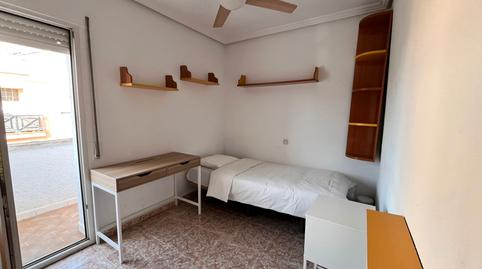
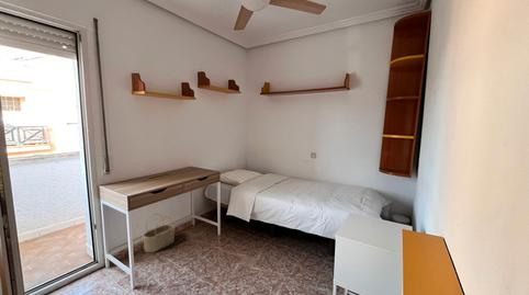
+ wicker basket [142,213,176,253]
